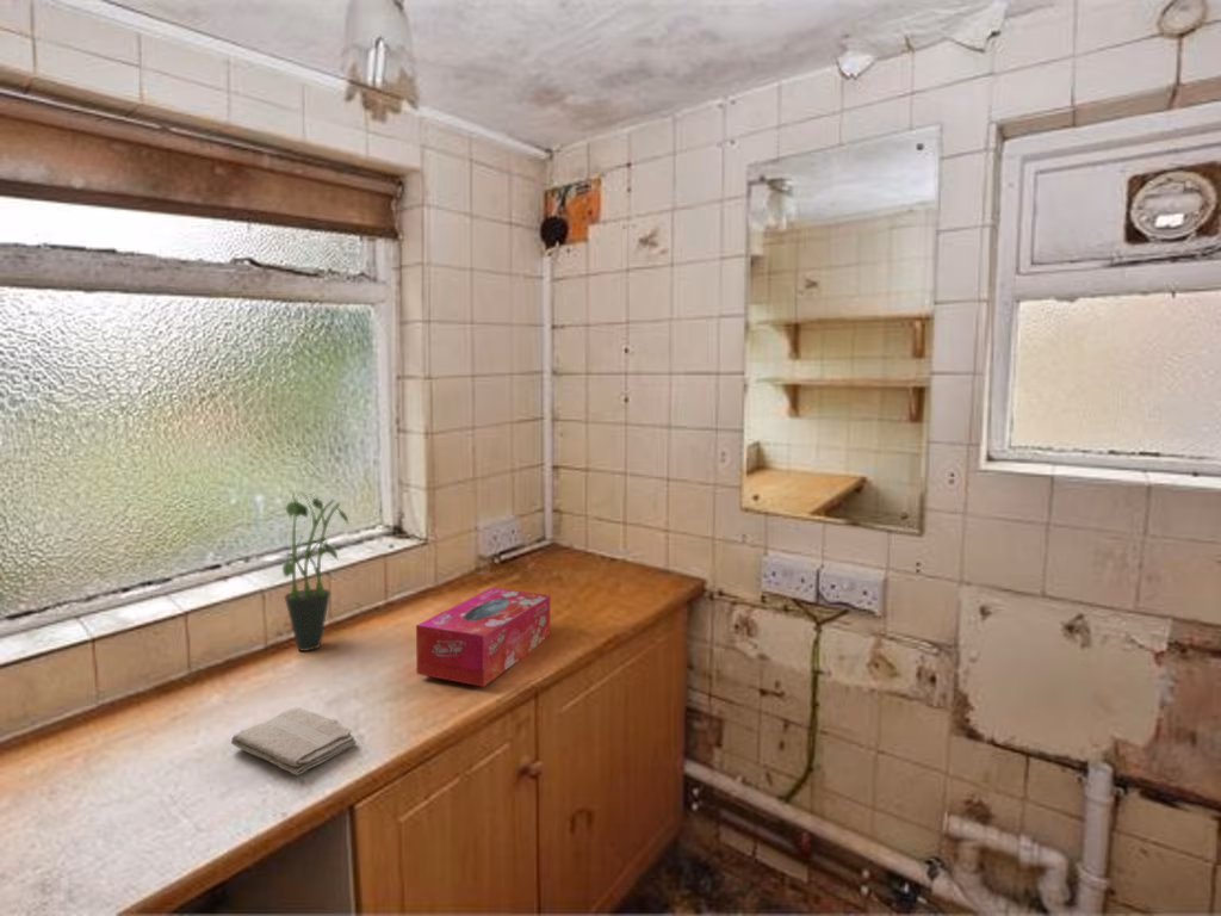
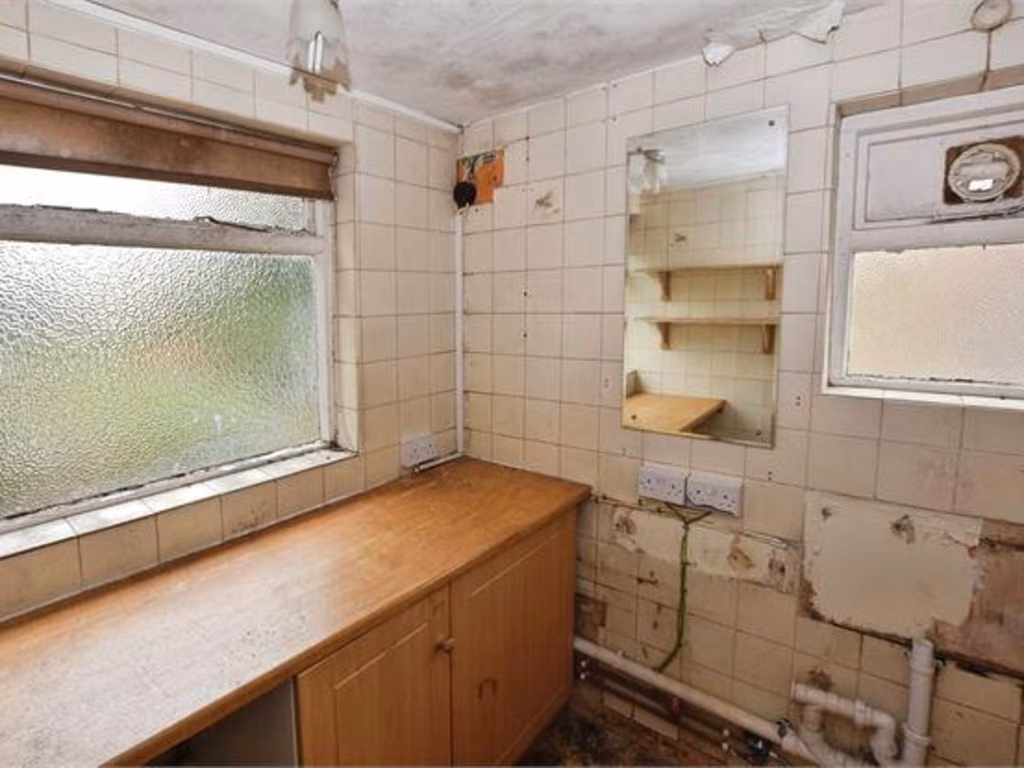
- tissue box [415,587,551,688]
- potted plant [281,490,349,652]
- washcloth [230,706,358,776]
